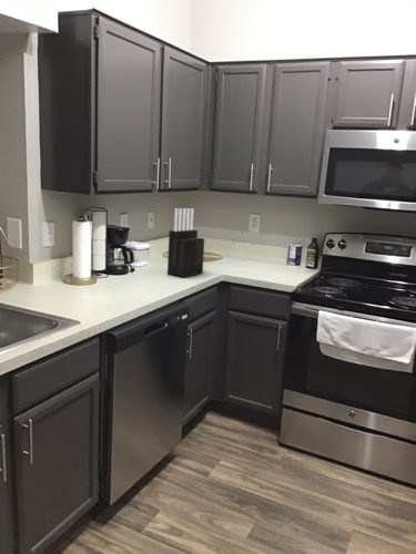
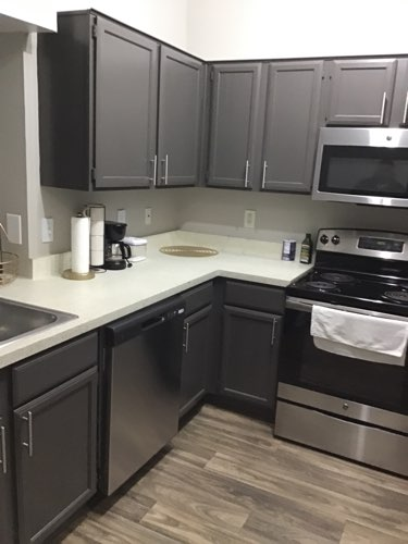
- knife block [166,207,205,278]
